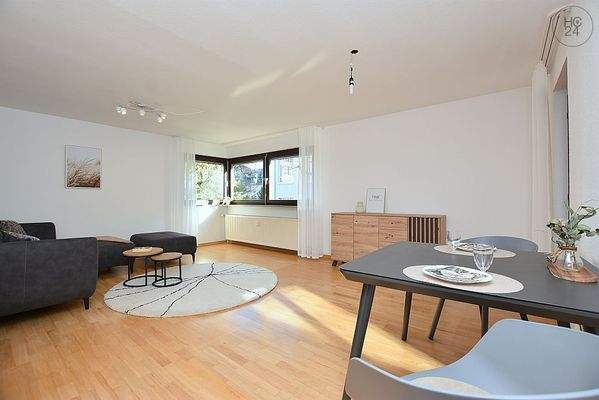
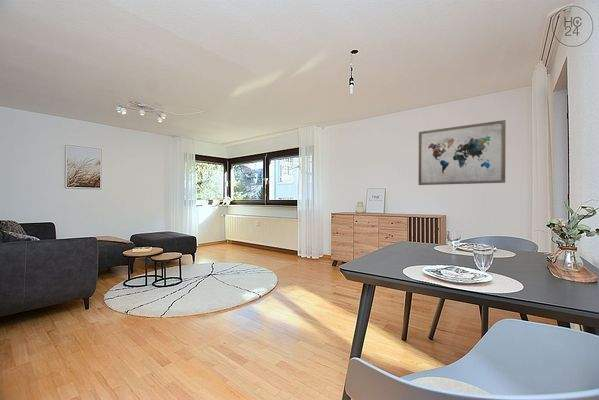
+ wall art [417,119,507,186]
